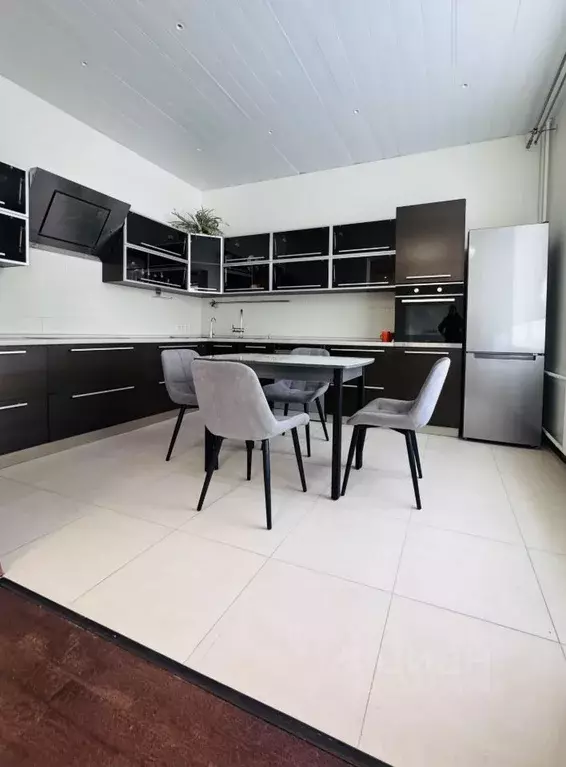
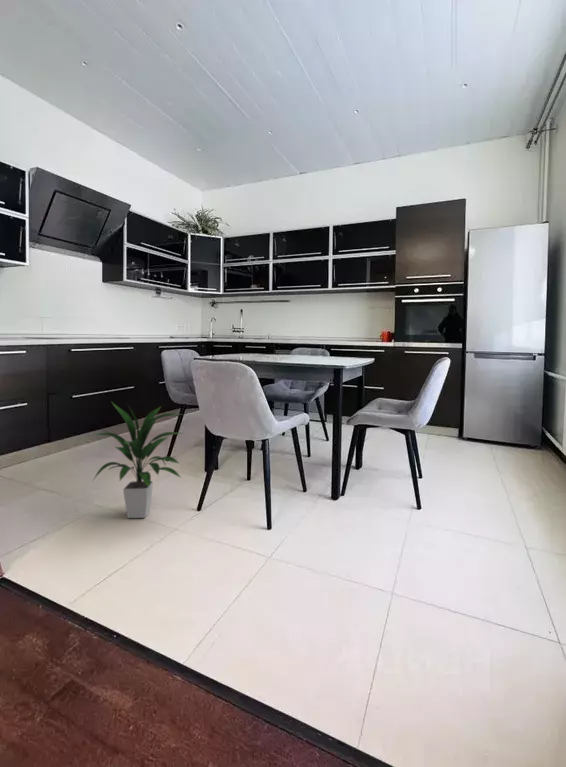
+ indoor plant [92,401,183,519]
